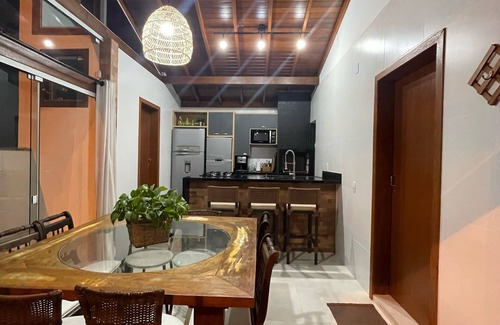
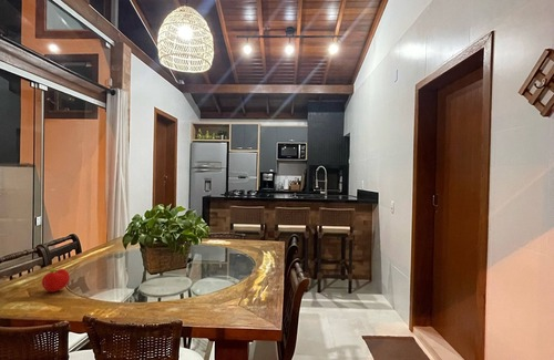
+ fruit [41,268,71,294]
